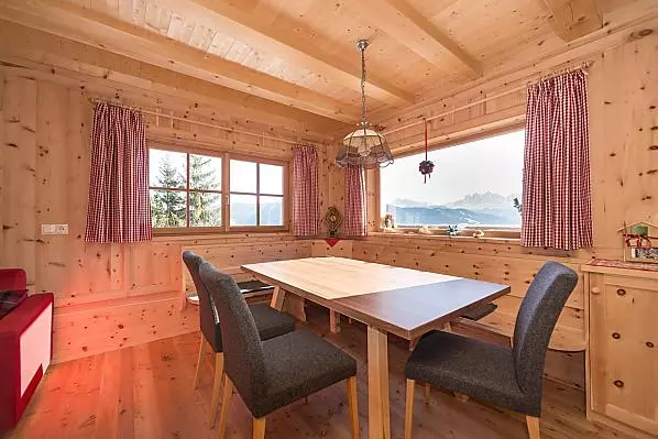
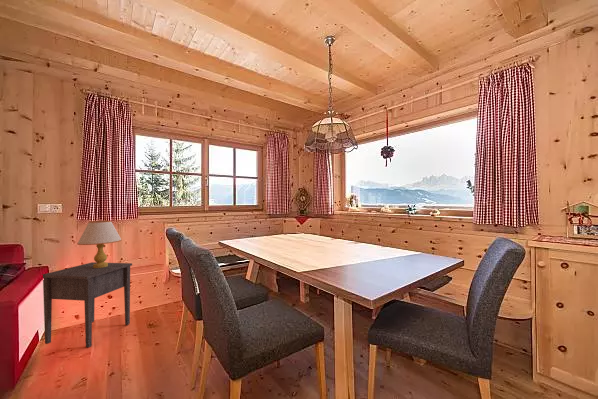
+ table lamp [76,220,123,268]
+ nightstand [42,261,133,348]
